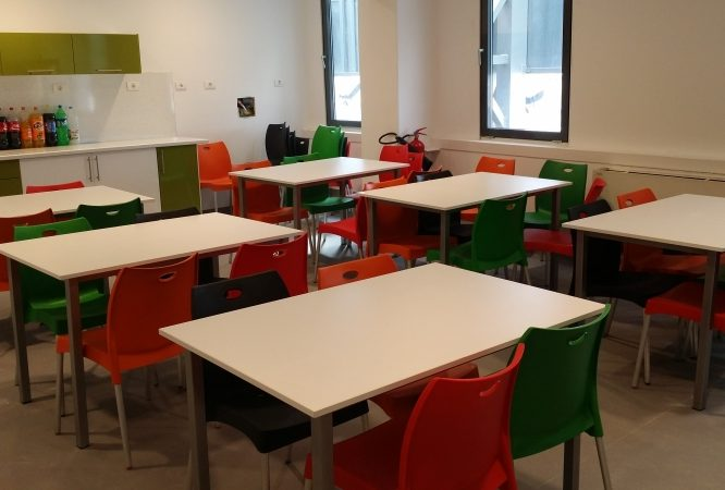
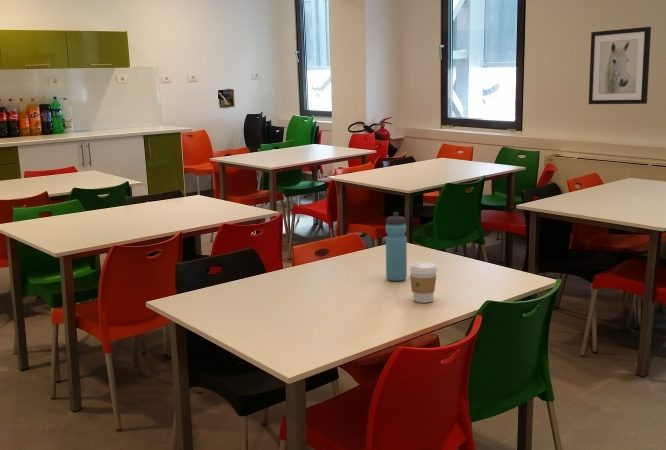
+ coffee cup [409,261,438,304]
+ water bottle [385,211,408,282]
+ wall art [588,26,652,105]
